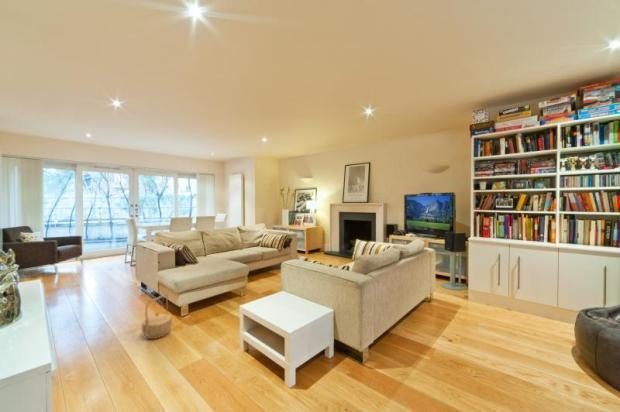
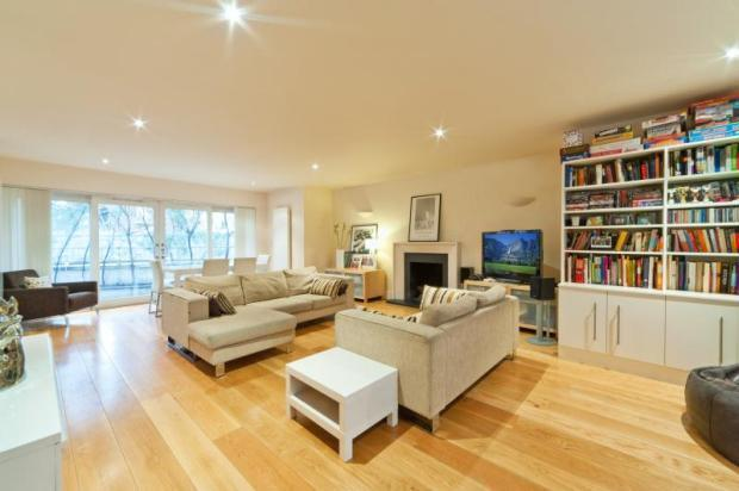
- basket [141,293,173,340]
